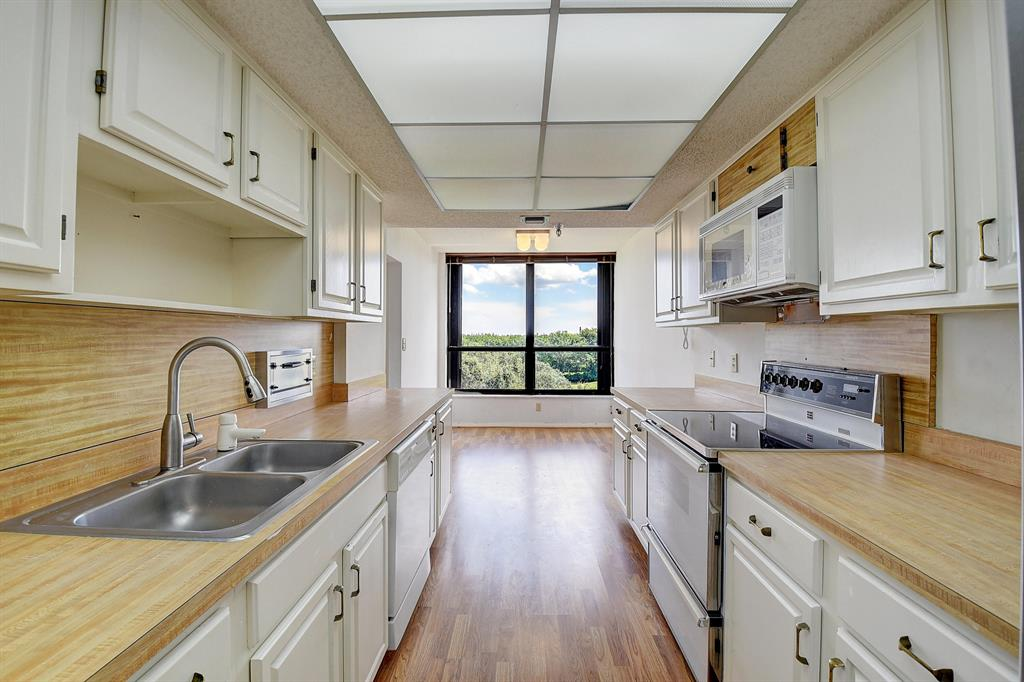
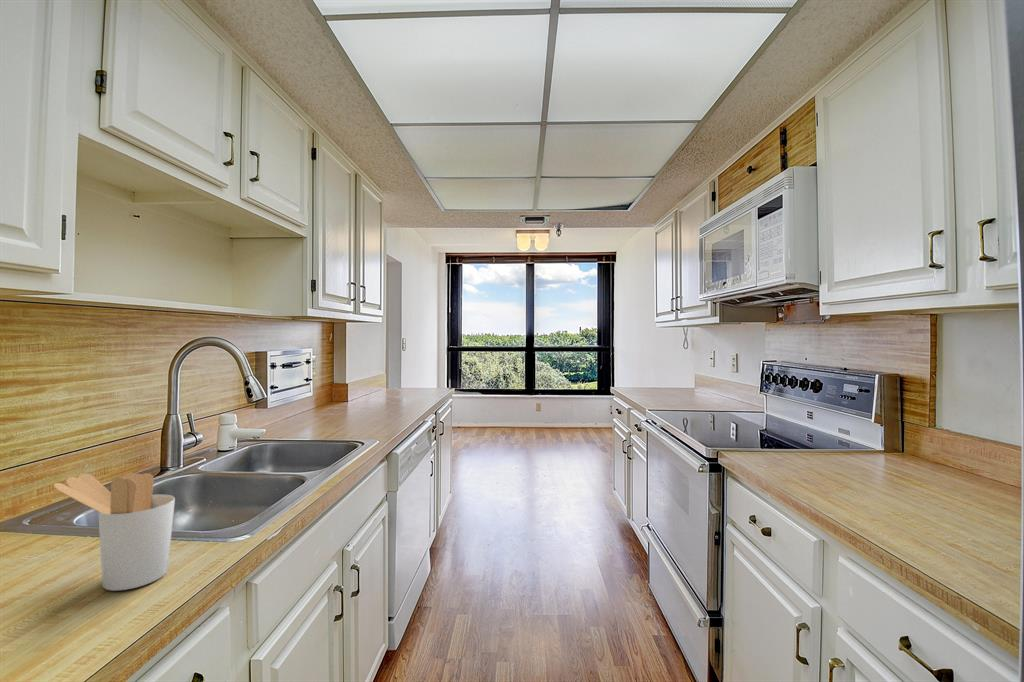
+ utensil holder [52,472,176,592]
